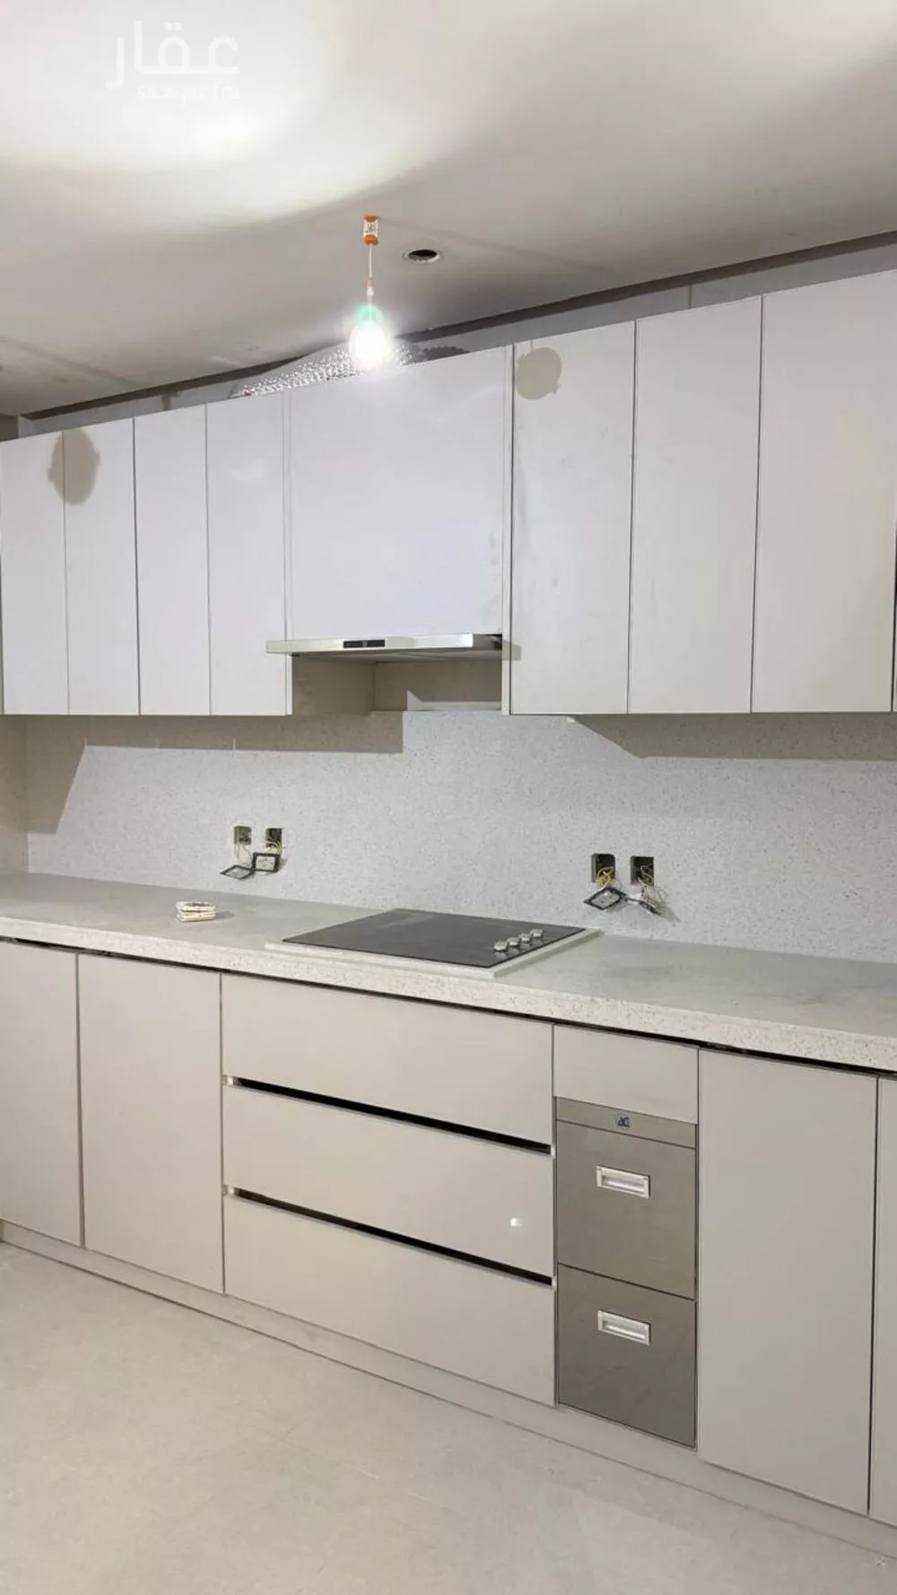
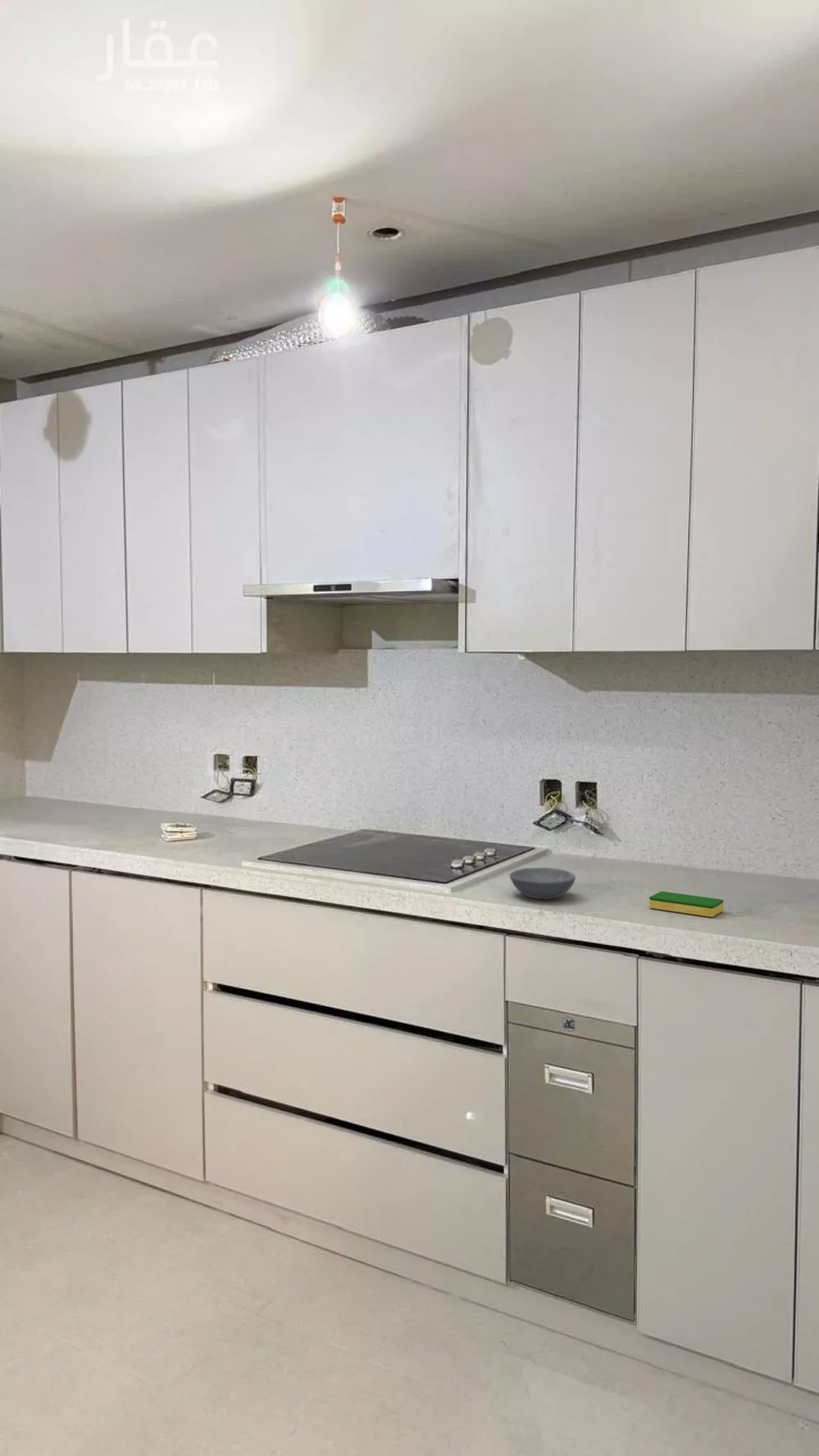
+ bowl [509,867,577,900]
+ dish sponge [648,891,724,918]
